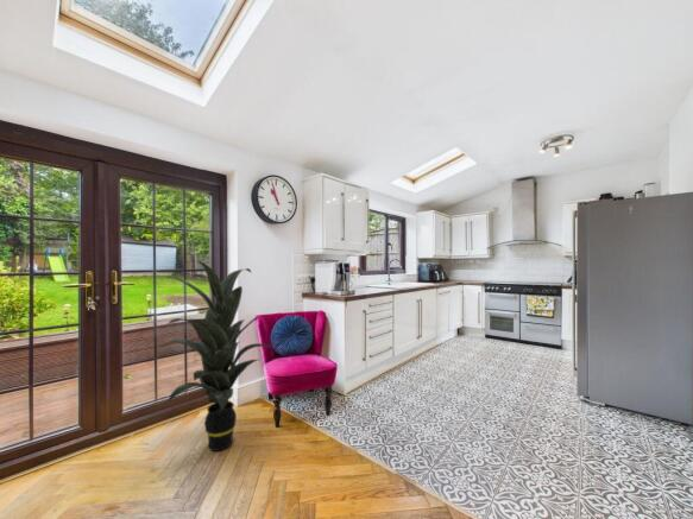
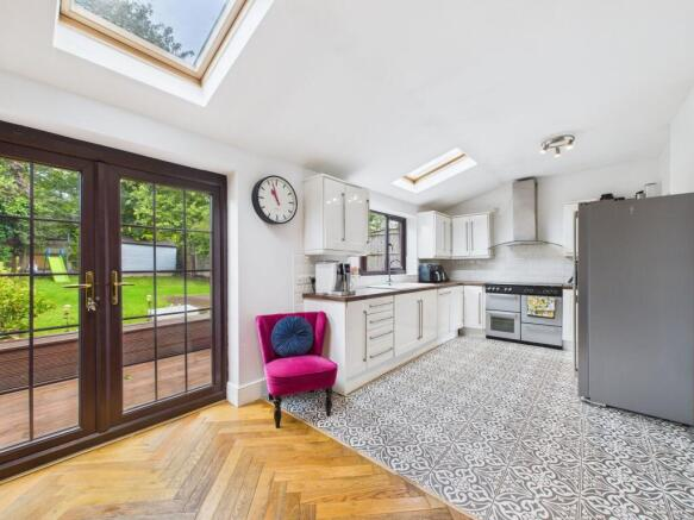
- indoor plant [157,259,279,452]
